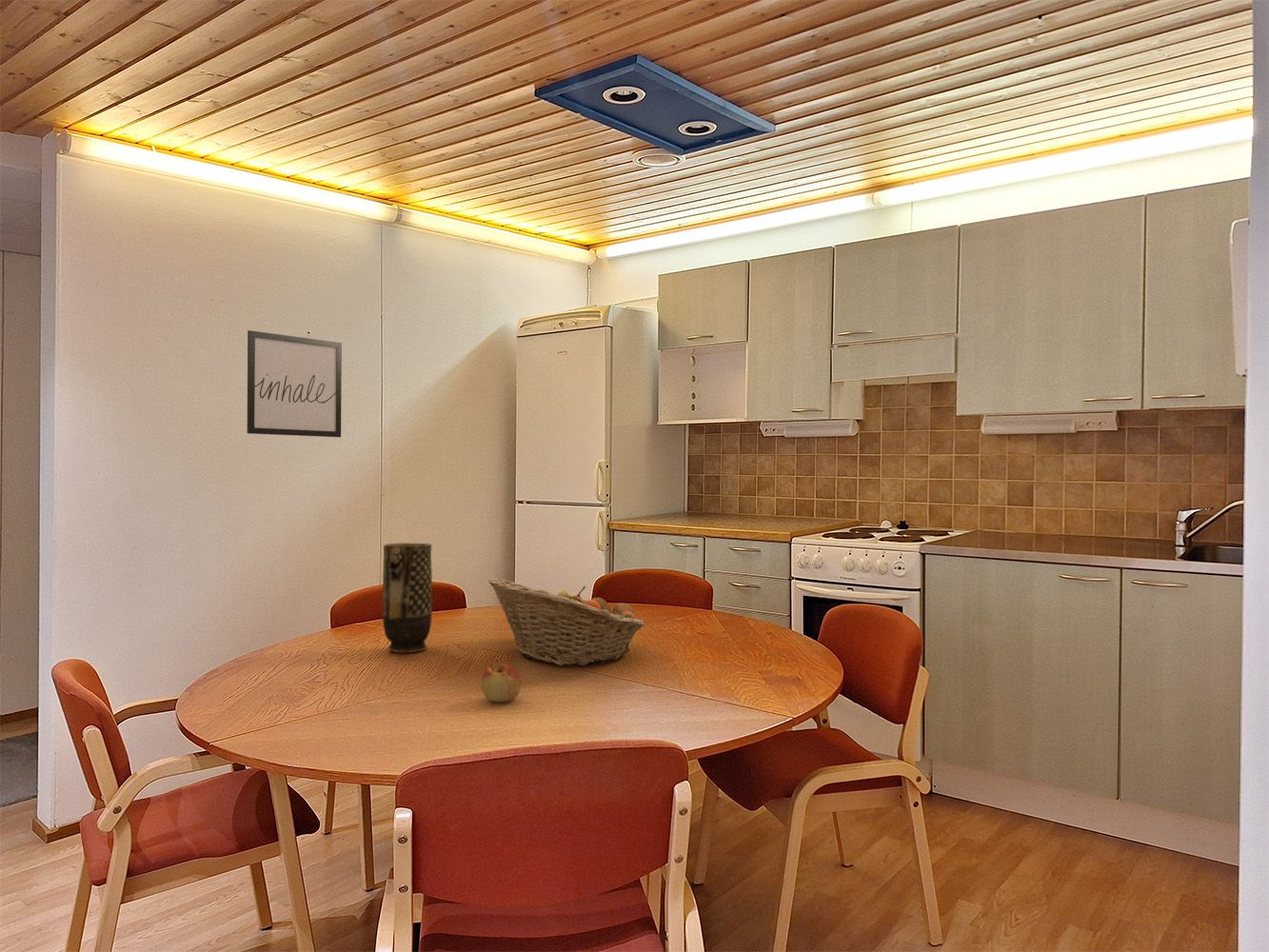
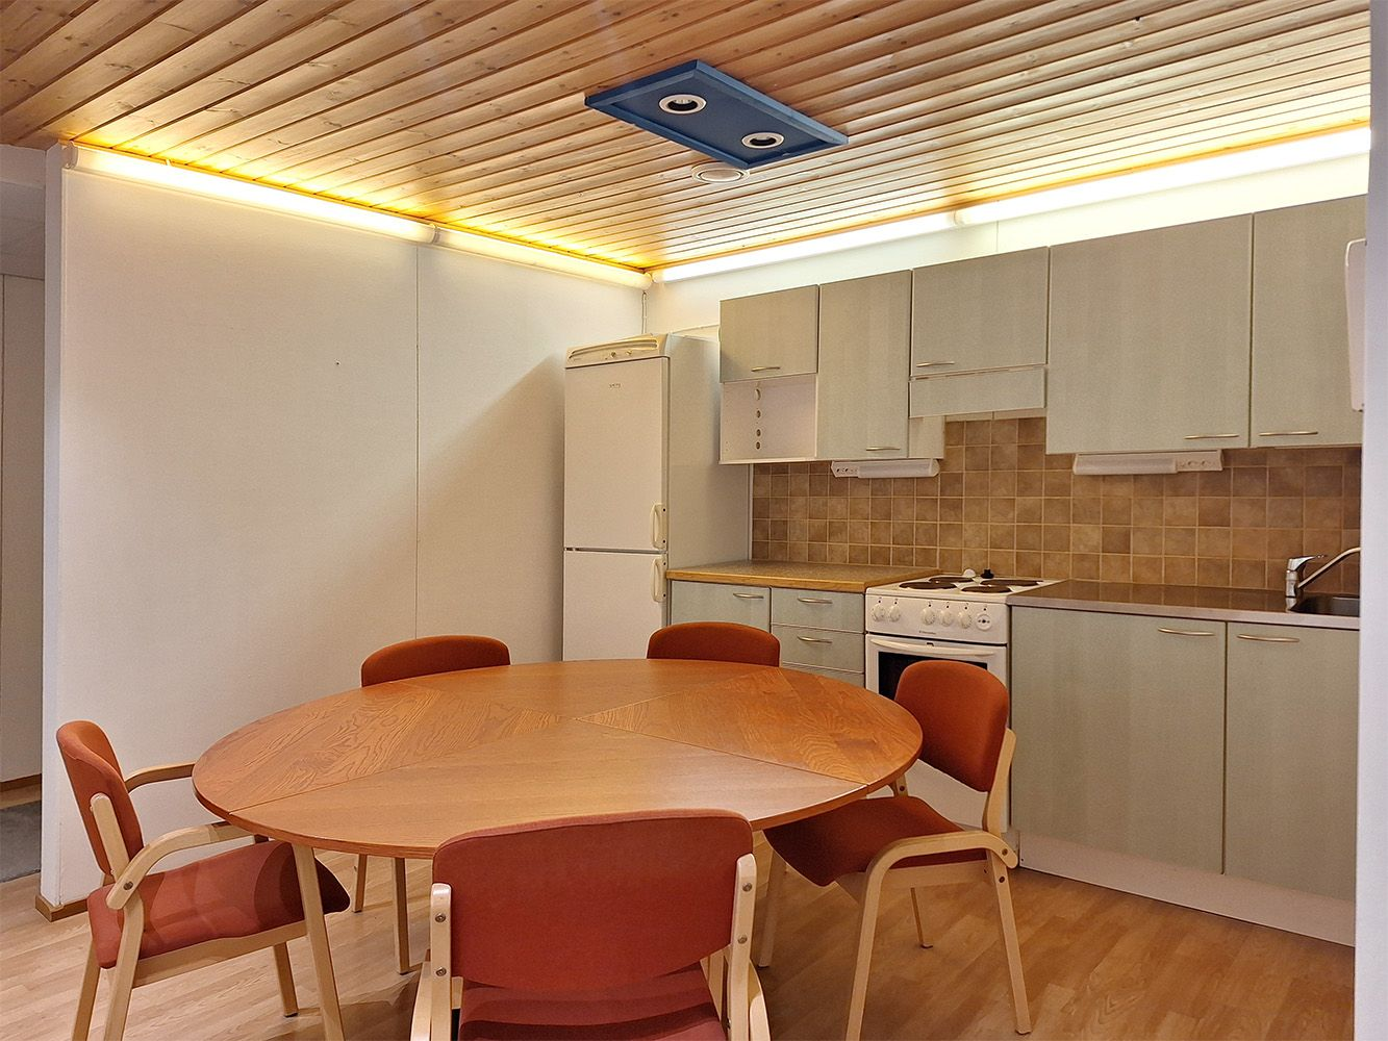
- wall art [247,329,343,438]
- vase [382,542,433,653]
- apple [480,663,523,703]
- fruit basket [487,577,644,666]
